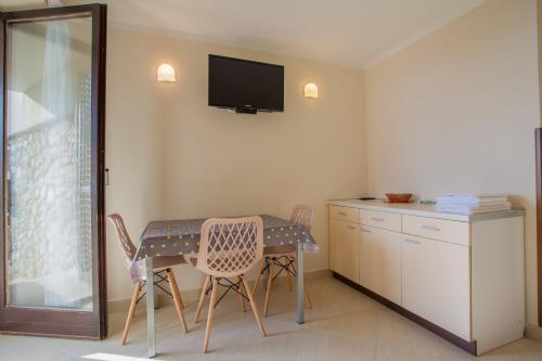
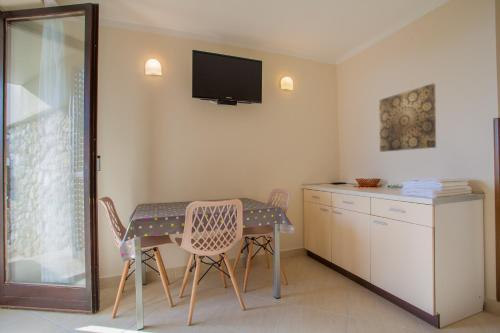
+ wall art [378,82,437,153]
